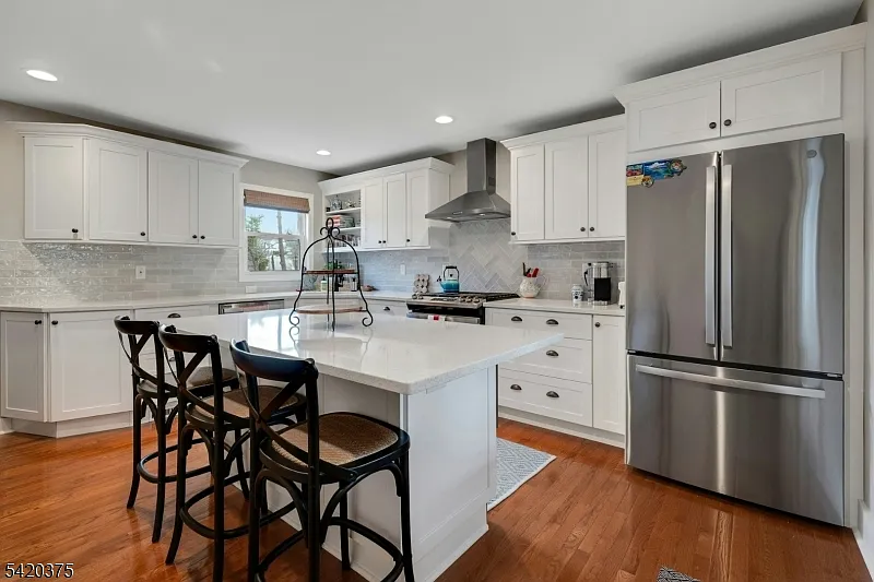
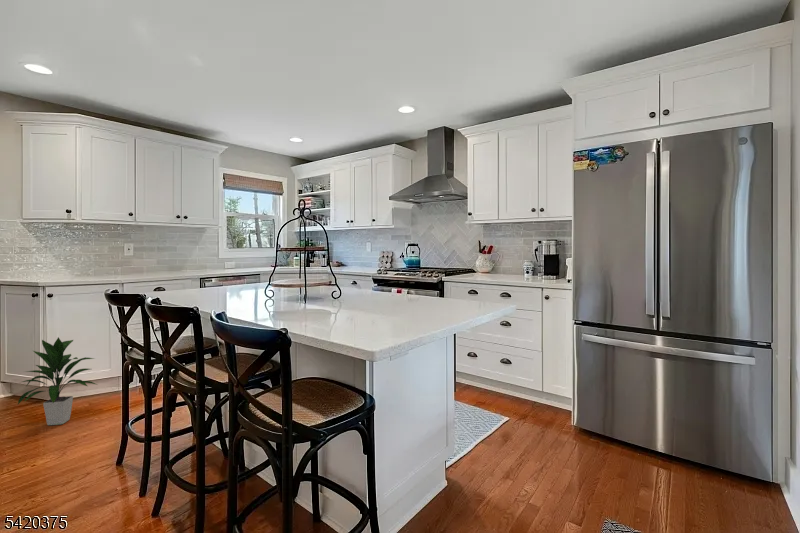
+ indoor plant [17,336,99,426]
